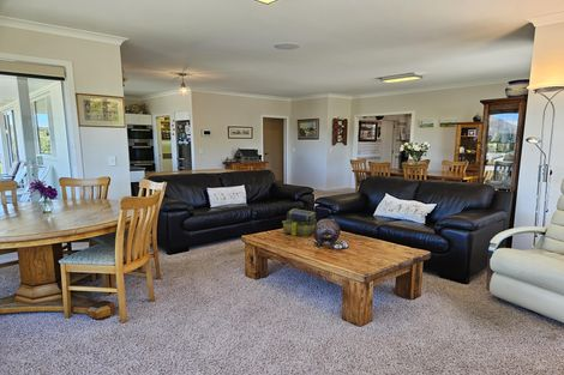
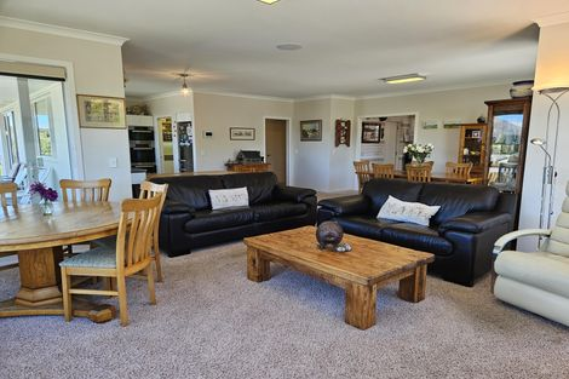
- stack of books [281,207,318,238]
